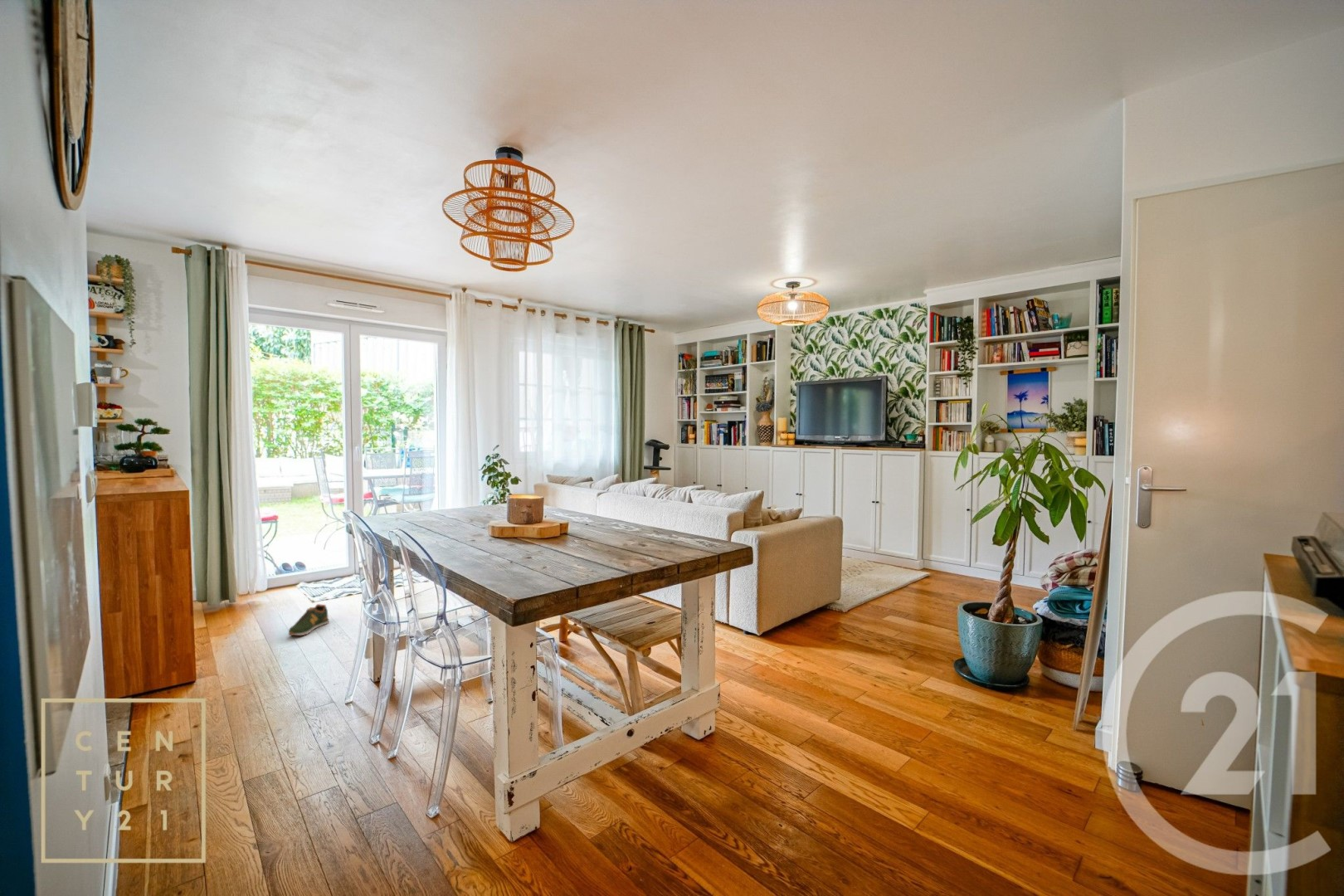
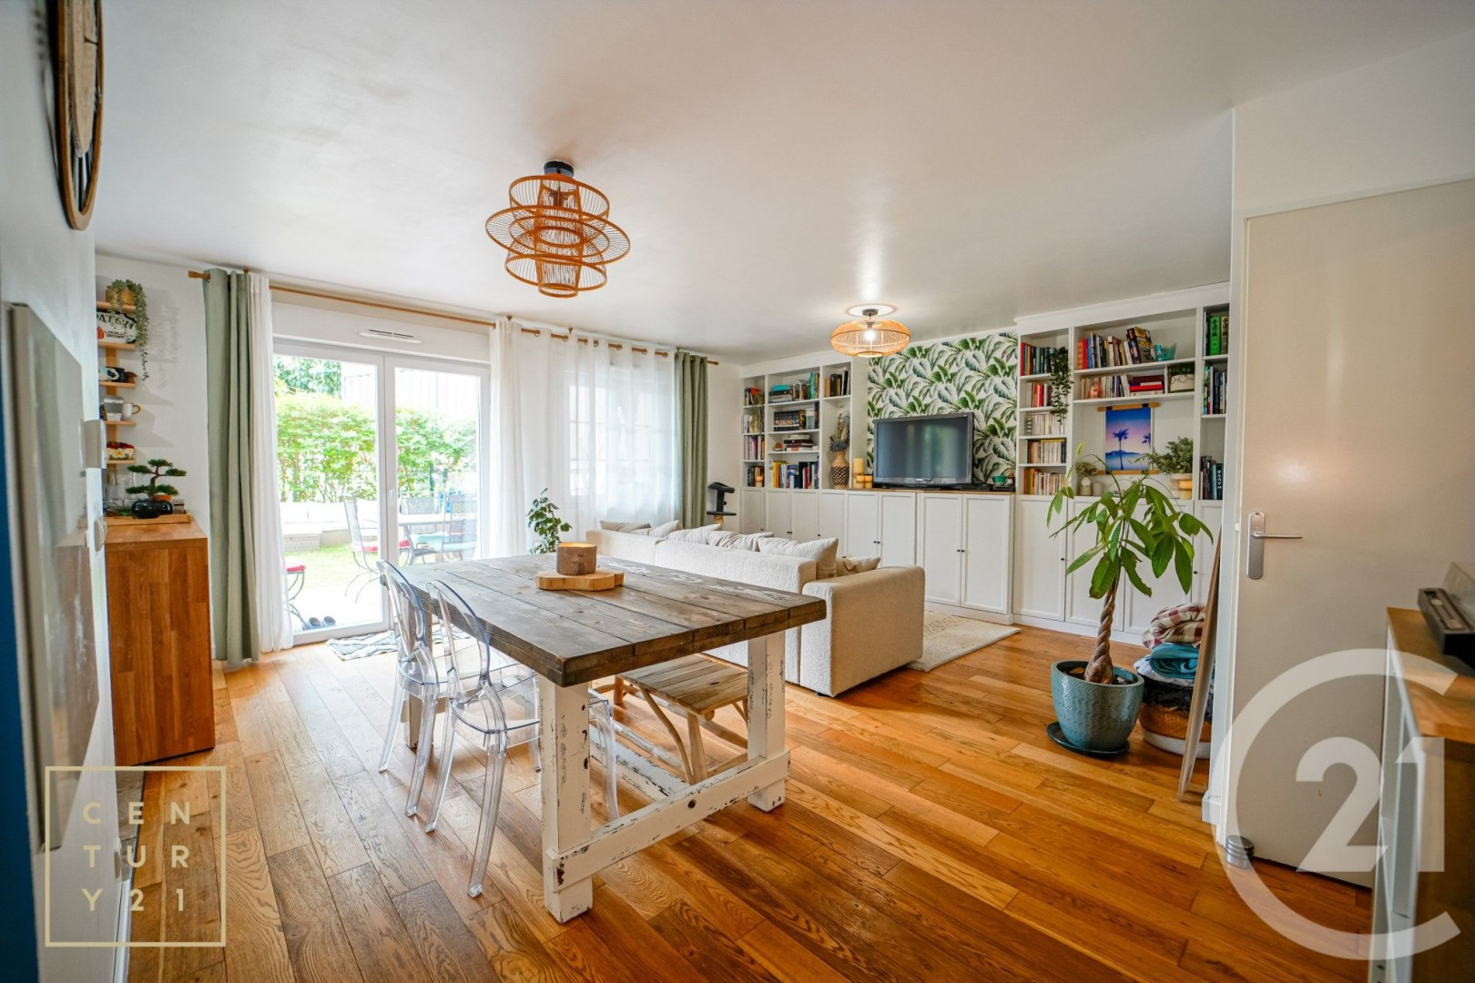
- shoe [288,603,330,636]
